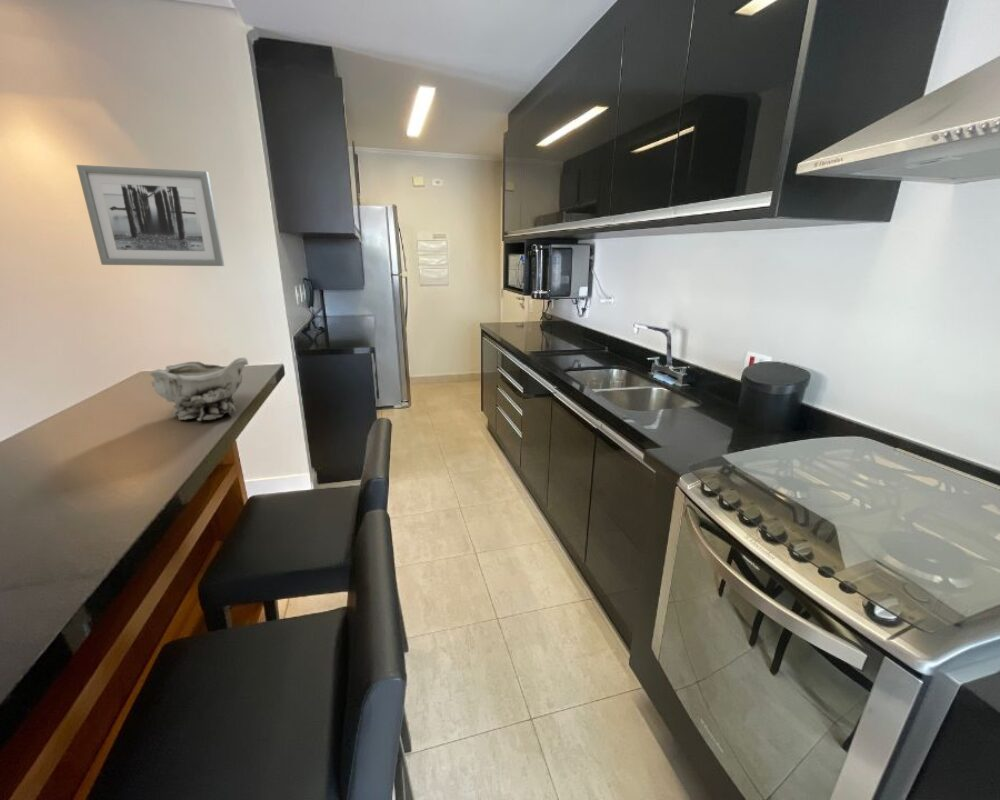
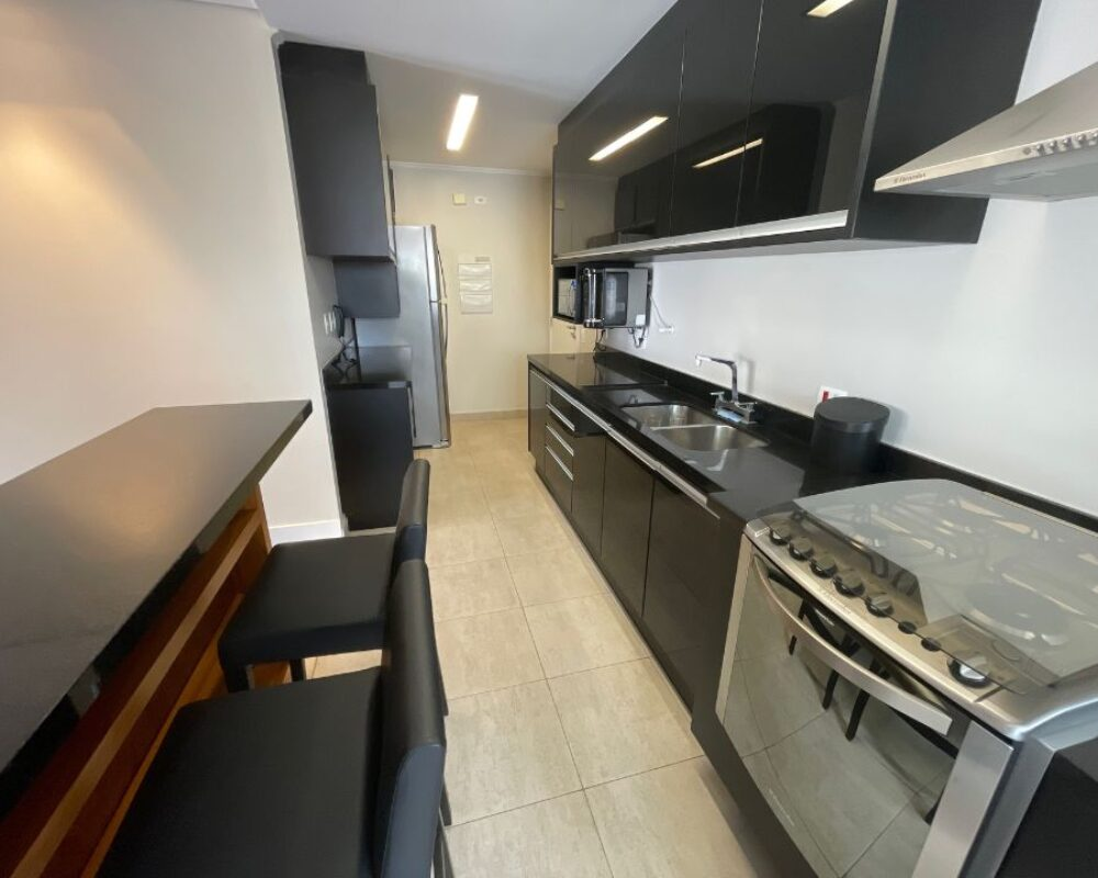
- bowl [148,357,250,422]
- wall art [75,164,225,267]
